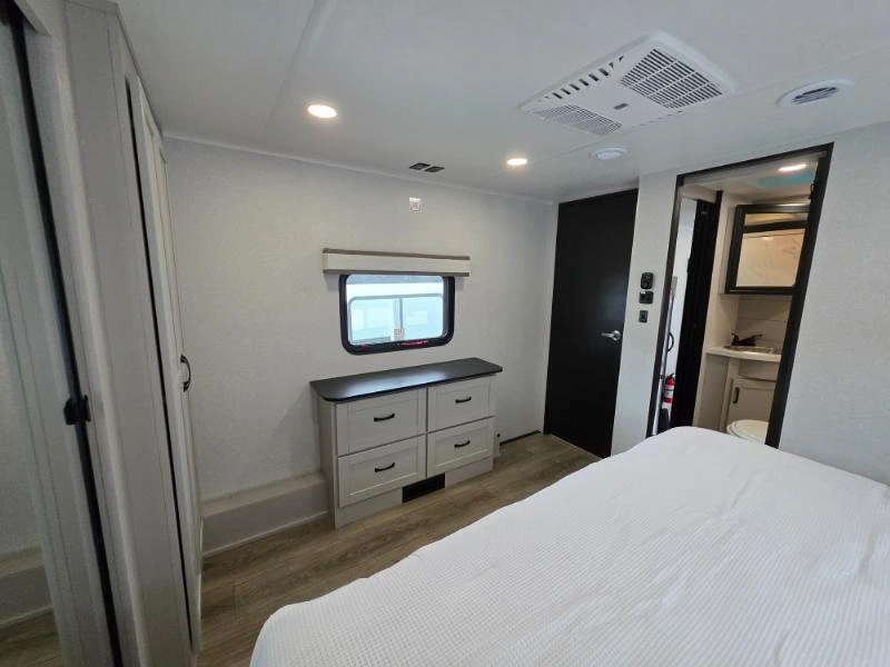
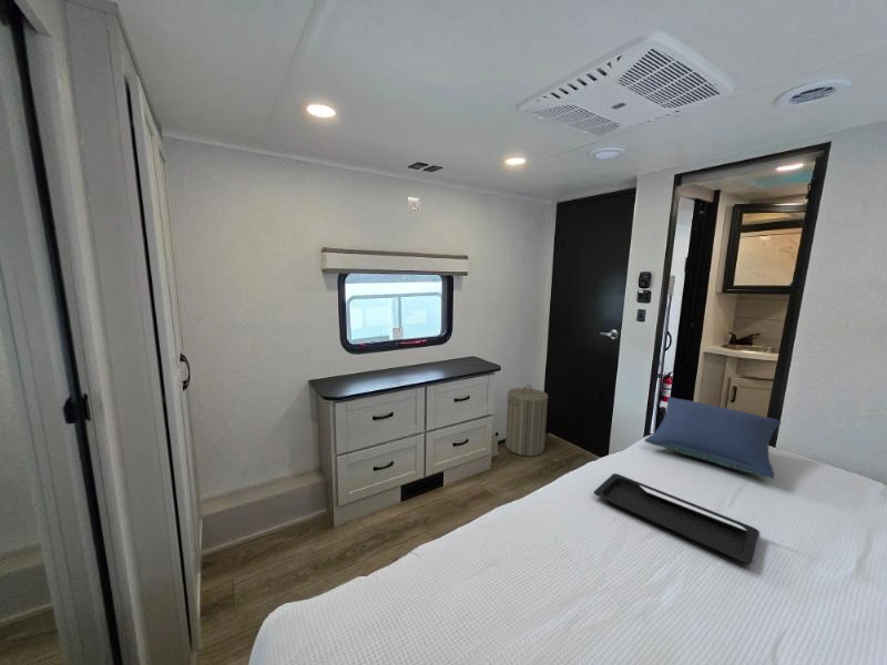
+ serving tray [593,472,759,564]
+ laundry hamper [504,383,549,458]
+ pillow [643,396,783,480]
